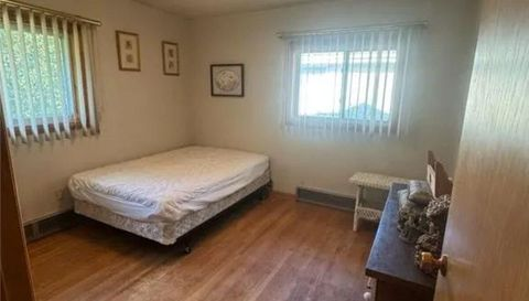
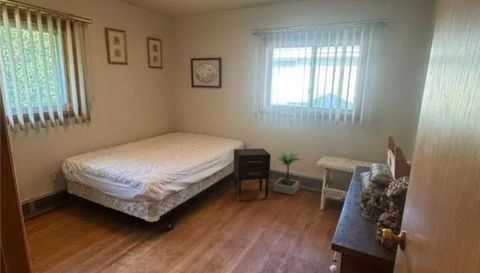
+ potted plant [272,150,304,196]
+ nightstand [232,148,272,202]
